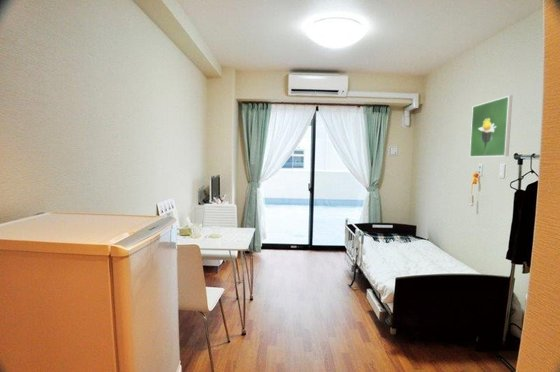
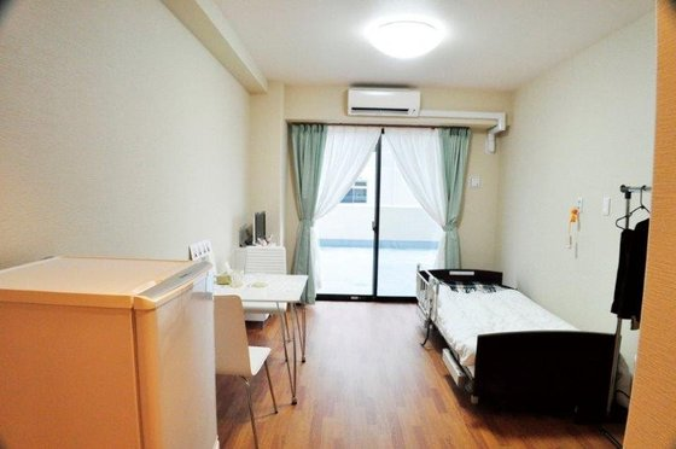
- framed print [469,95,513,158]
